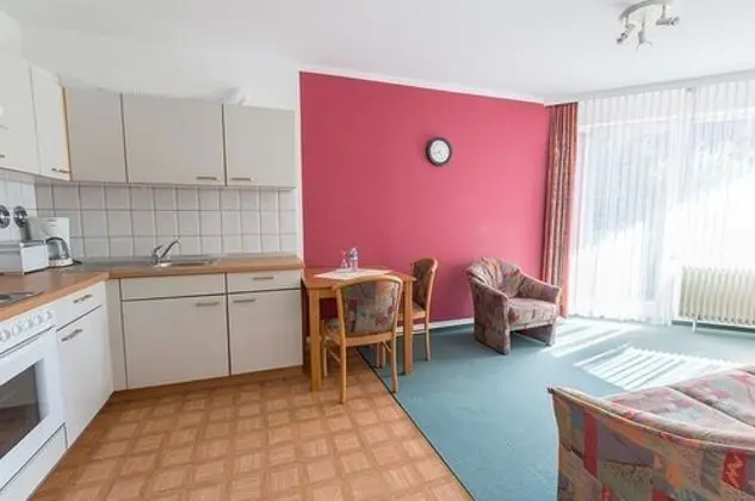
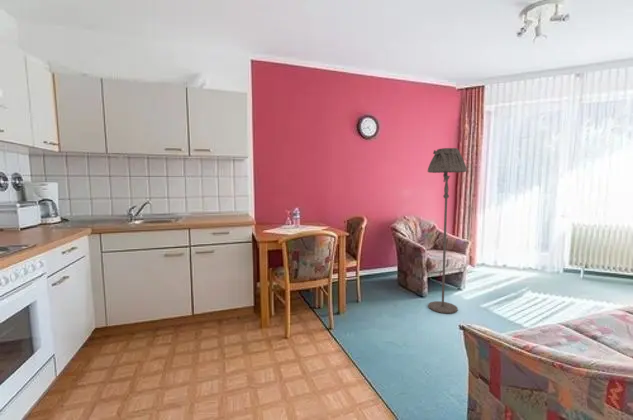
+ floor lamp [427,147,468,314]
